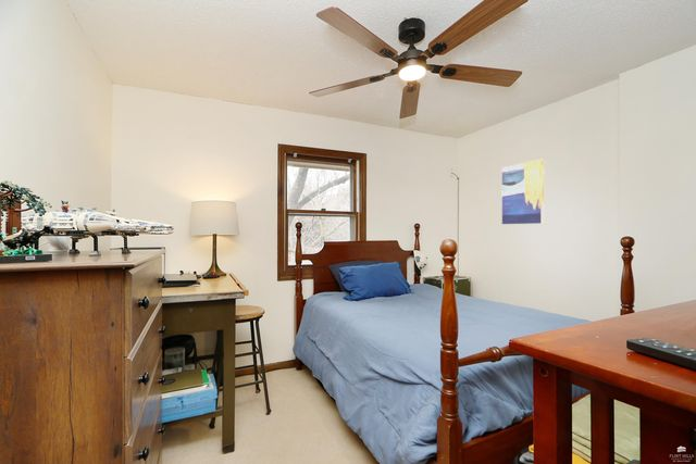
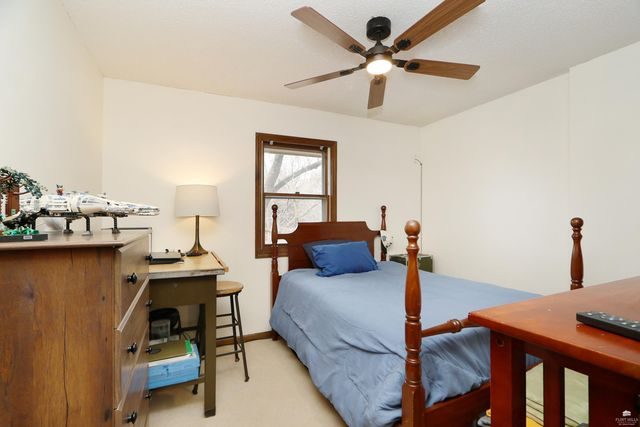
- wall art [501,158,545,225]
